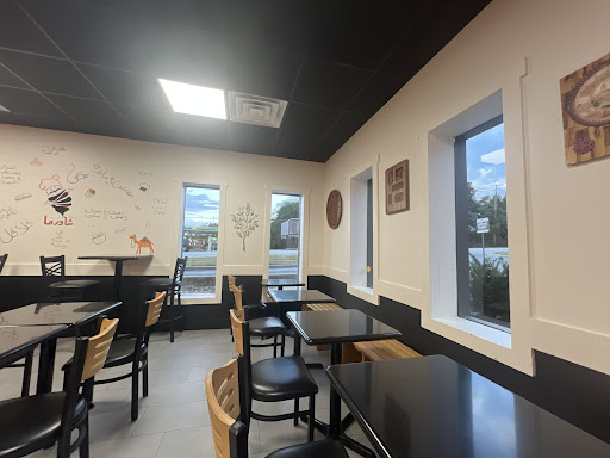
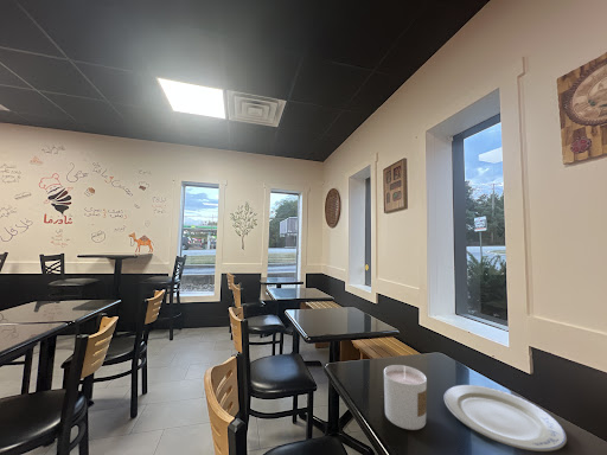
+ candle [383,364,428,431]
+ chinaware [442,384,568,453]
